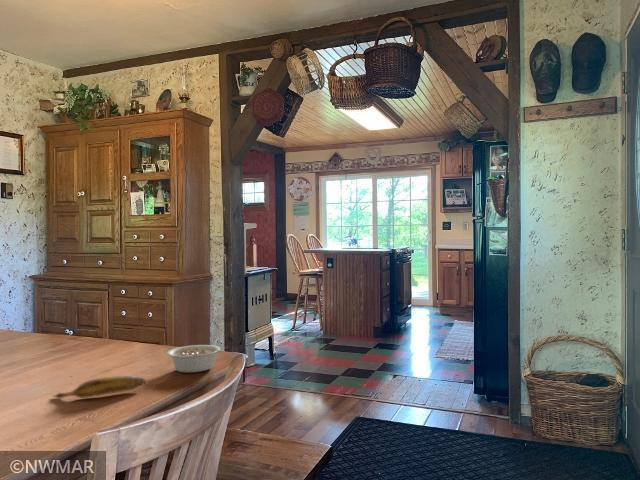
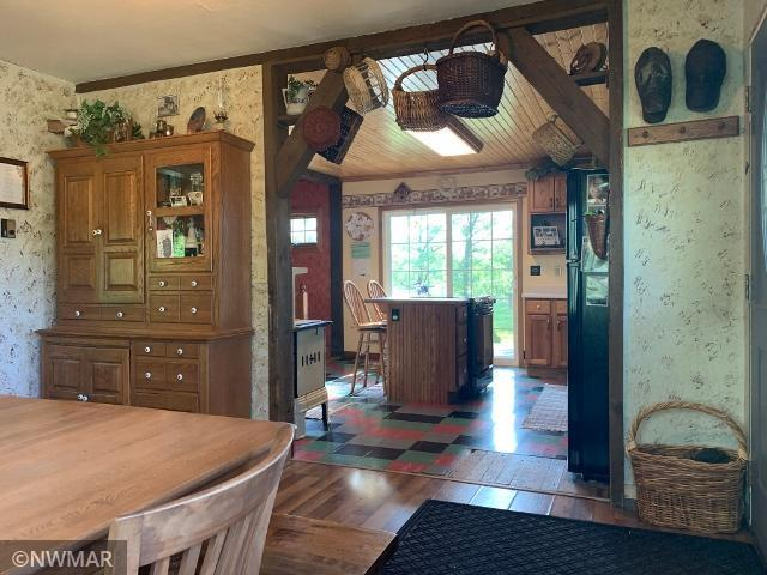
- legume [166,344,228,374]
- banana [53,375,147,399]
